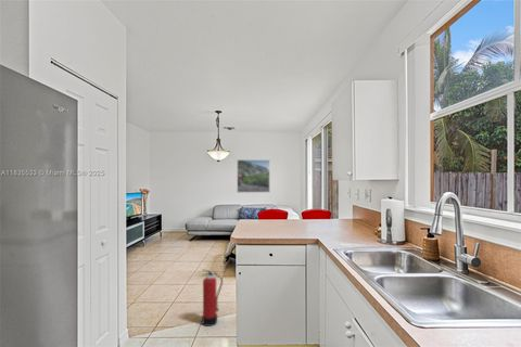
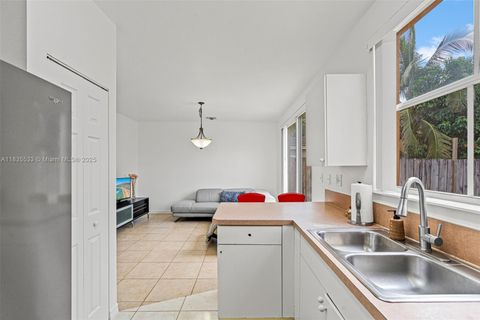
- fire extinguisher [201,268,224,327]
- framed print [237,158,270,193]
